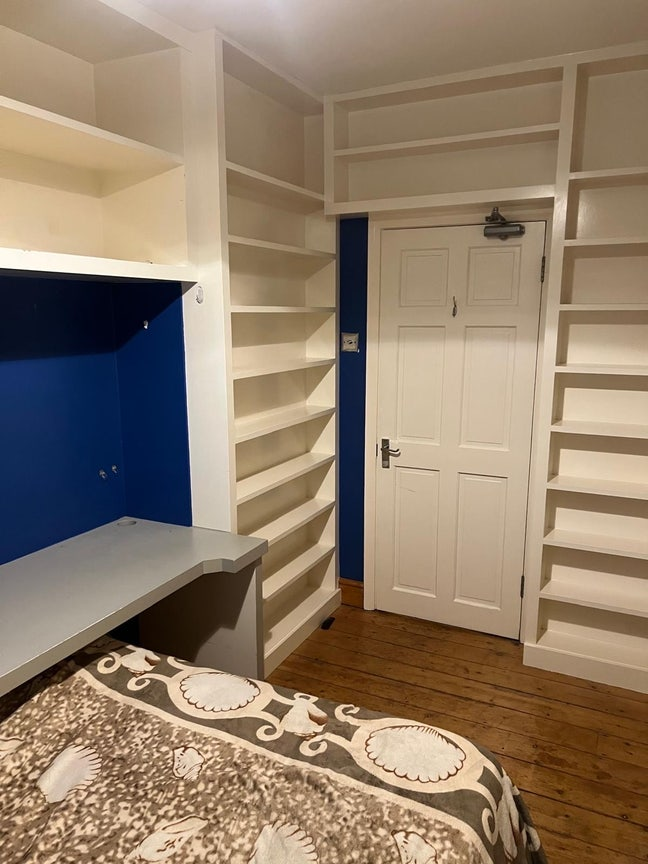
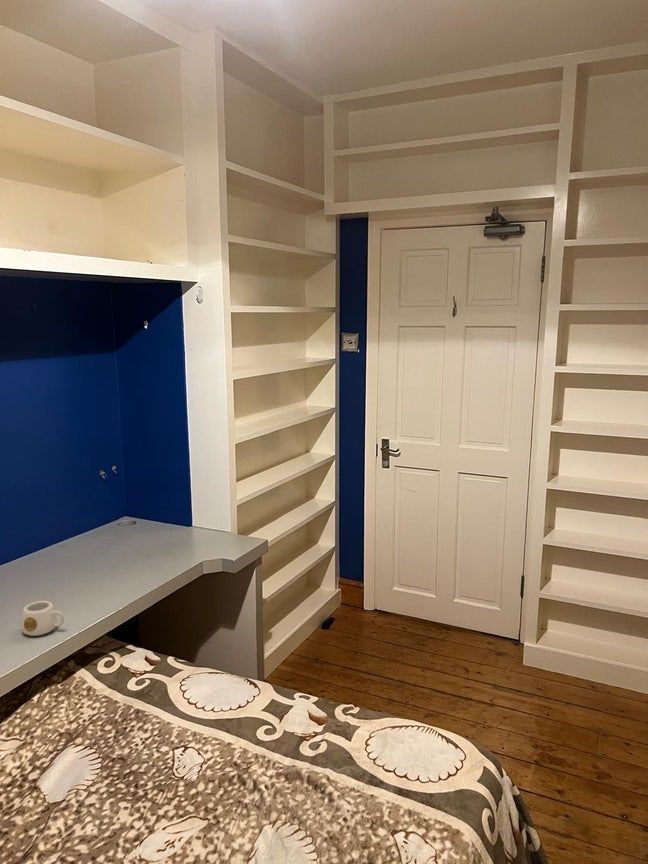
+ mug [20,600,65,637]
